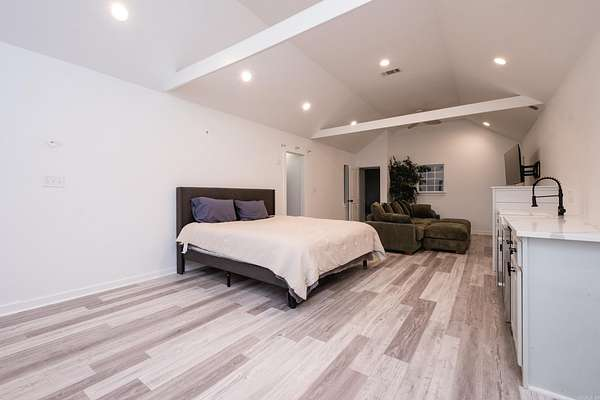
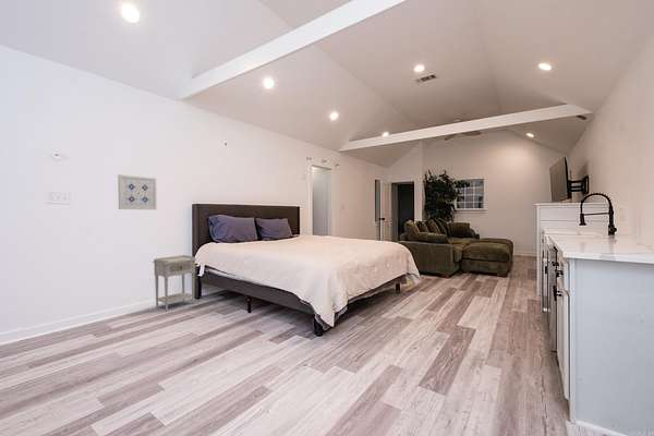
+ wall art [117,173,158,210]
+ nightstand [152,254,197,312]
